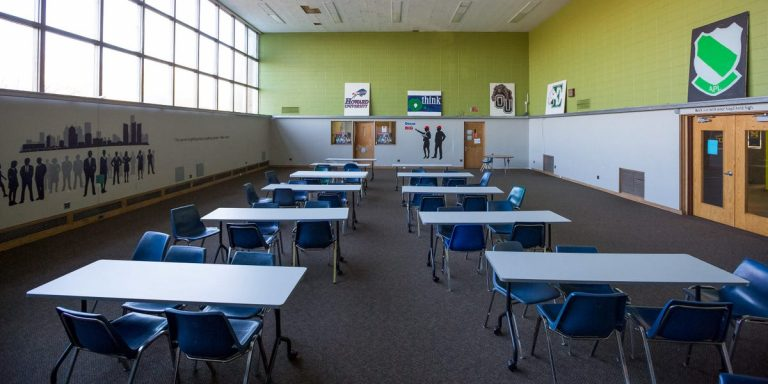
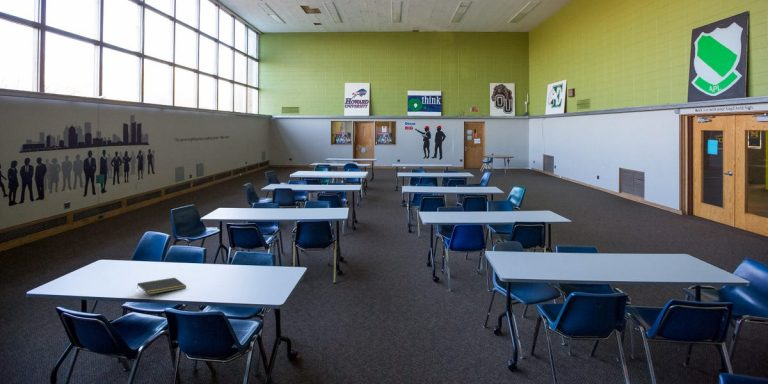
+ notepad [136,277,187,295]
